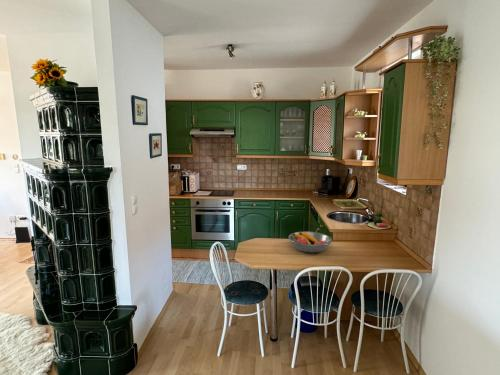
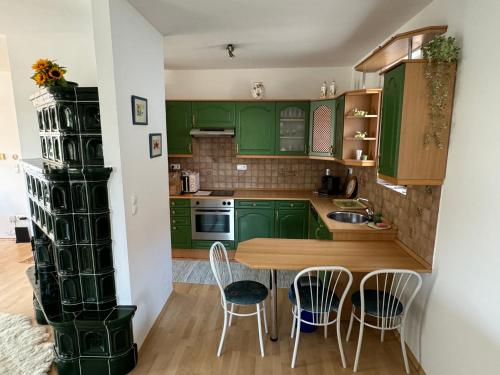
- fruit bowl [288,230,333,254]
